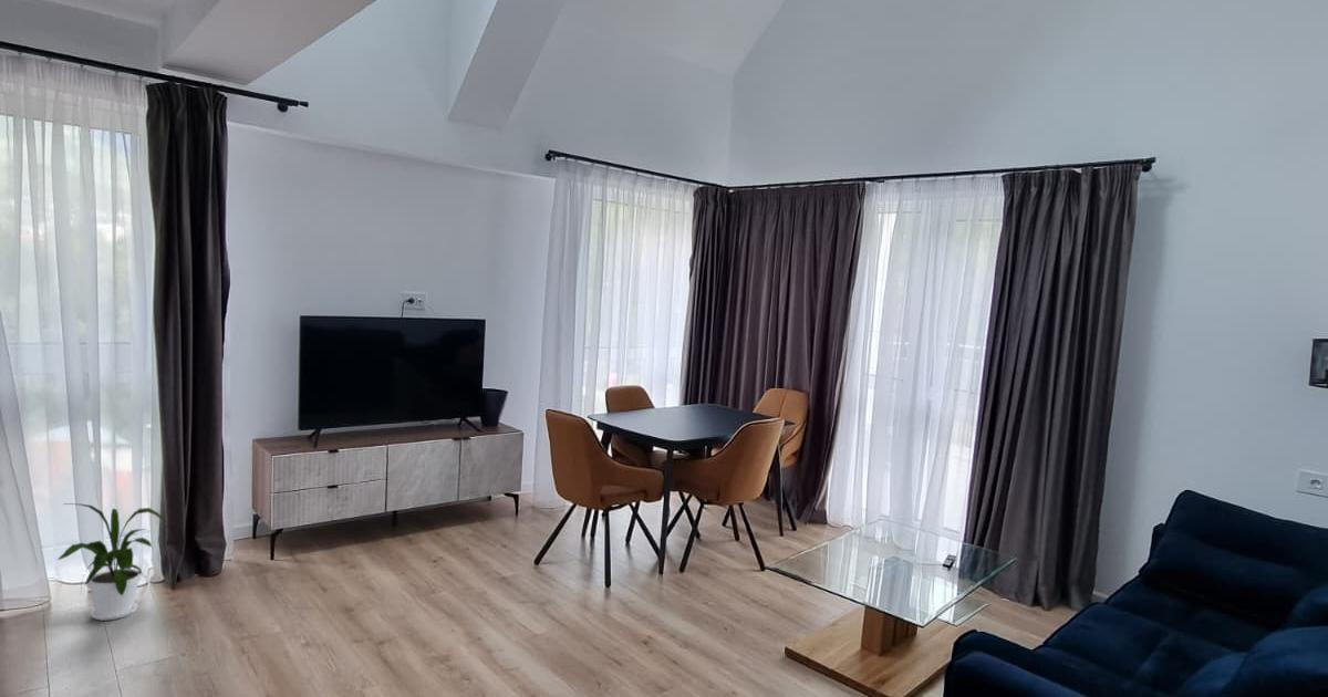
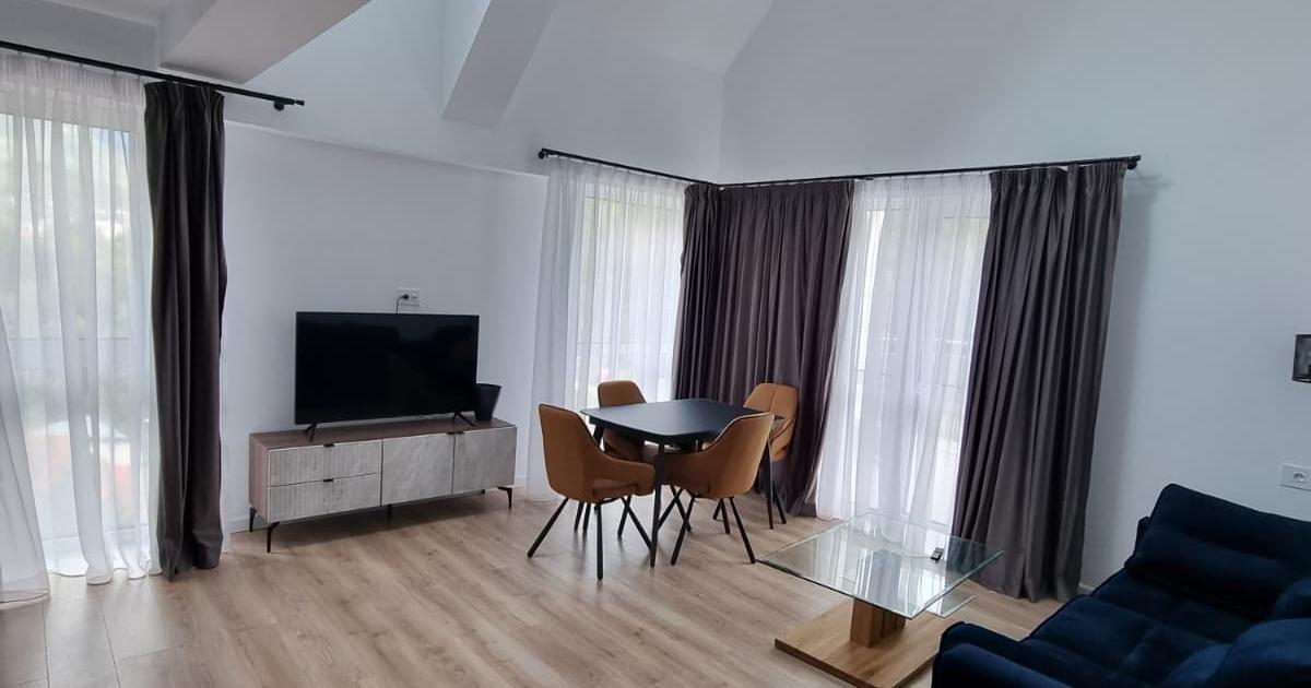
- house plant [56,502,169,622]
